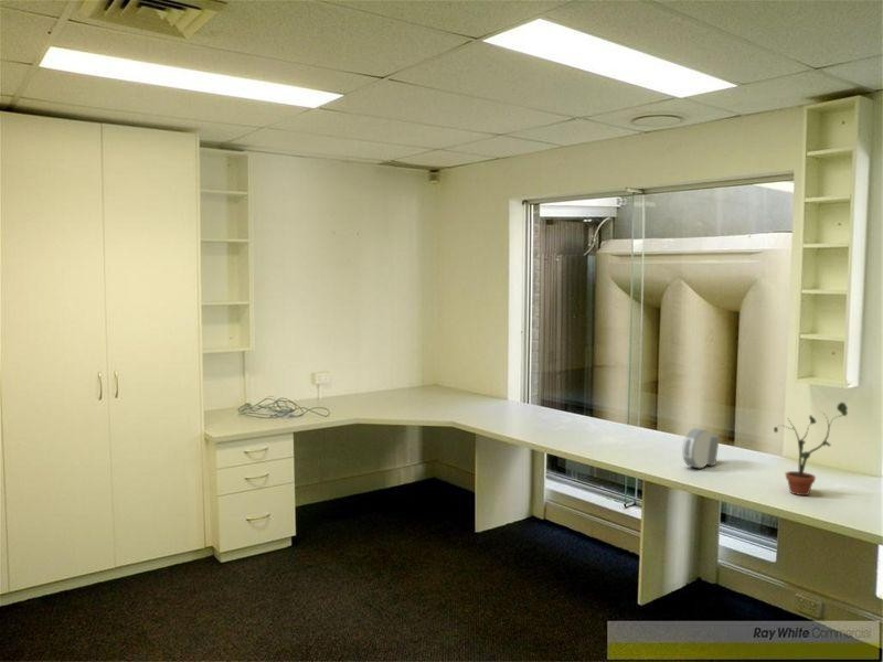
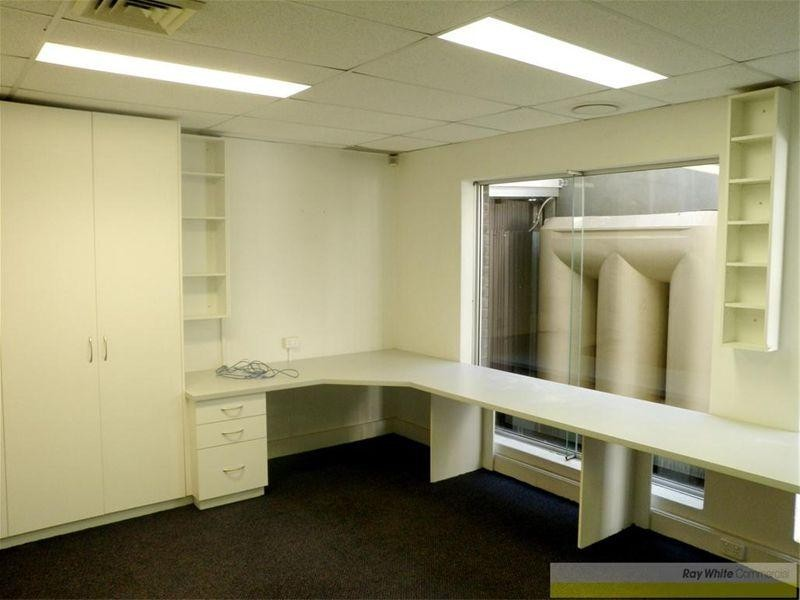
- alarm clock [681,427,721,470]
- potted plant [773,402,849,496]
